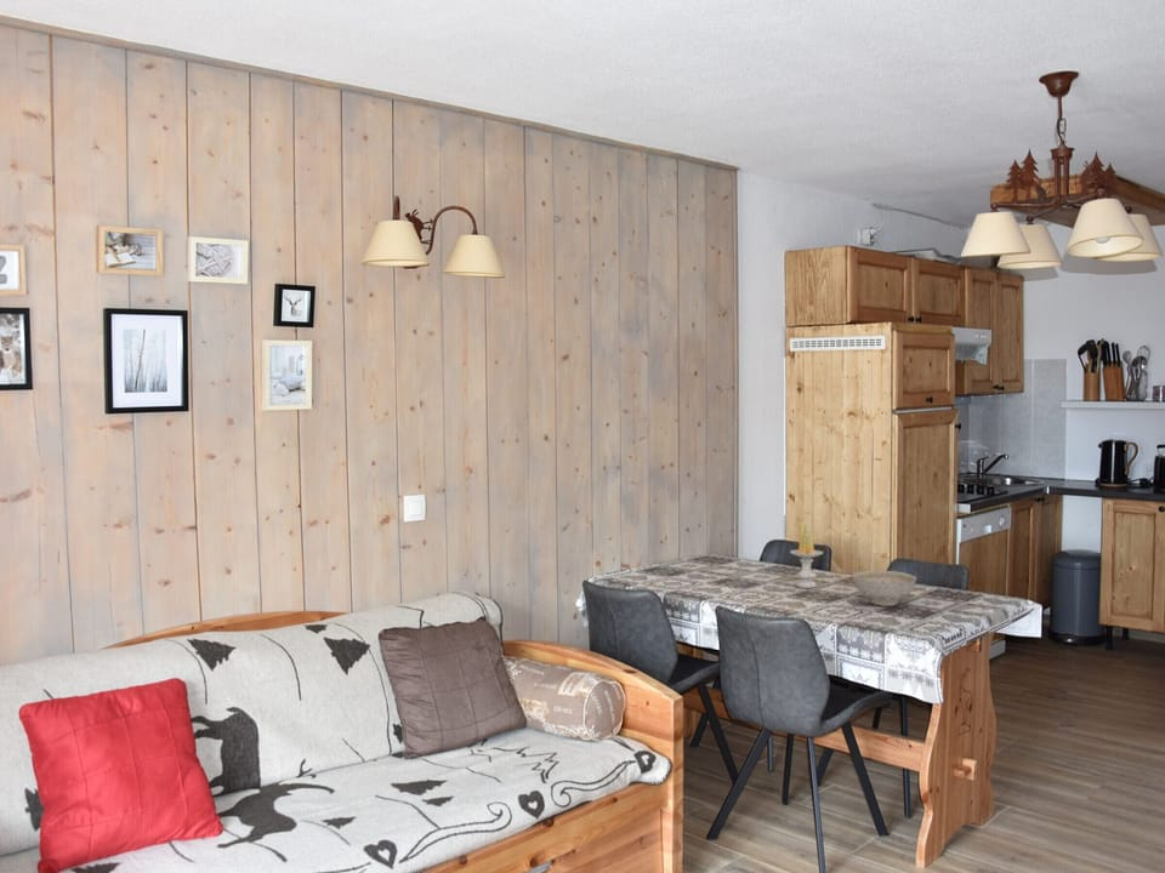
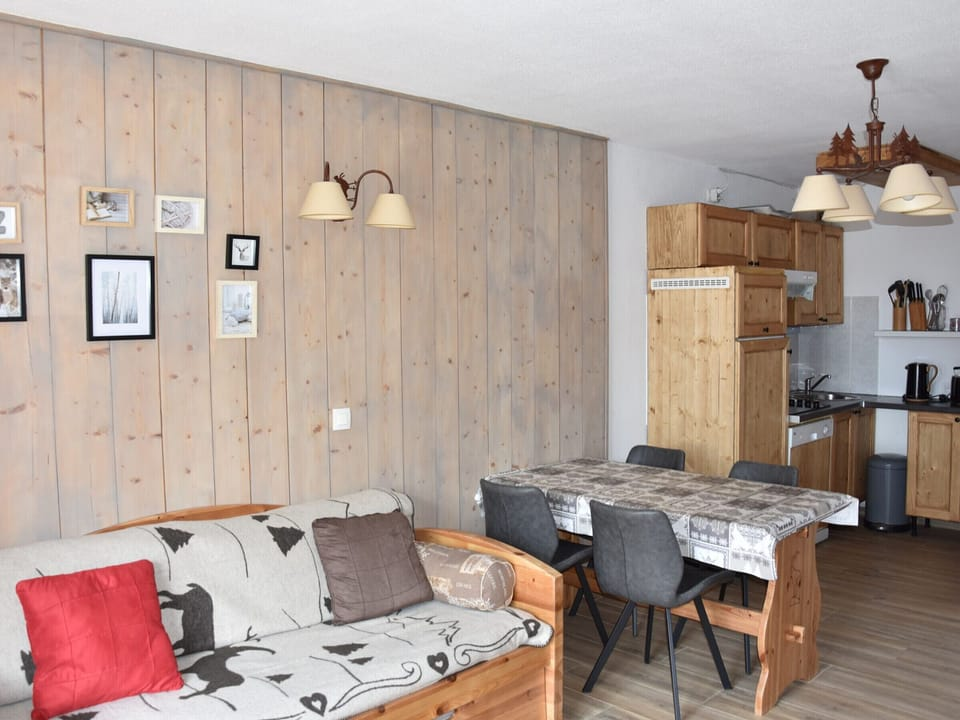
- decorative bowl [851,570,917,607]
- candle [789,521,824,589]
